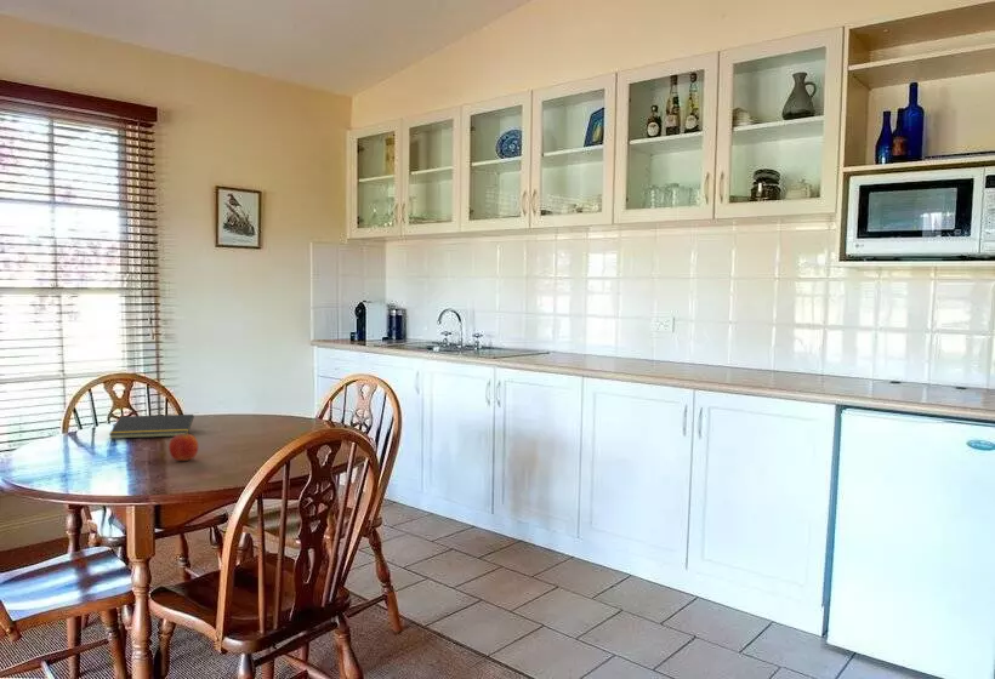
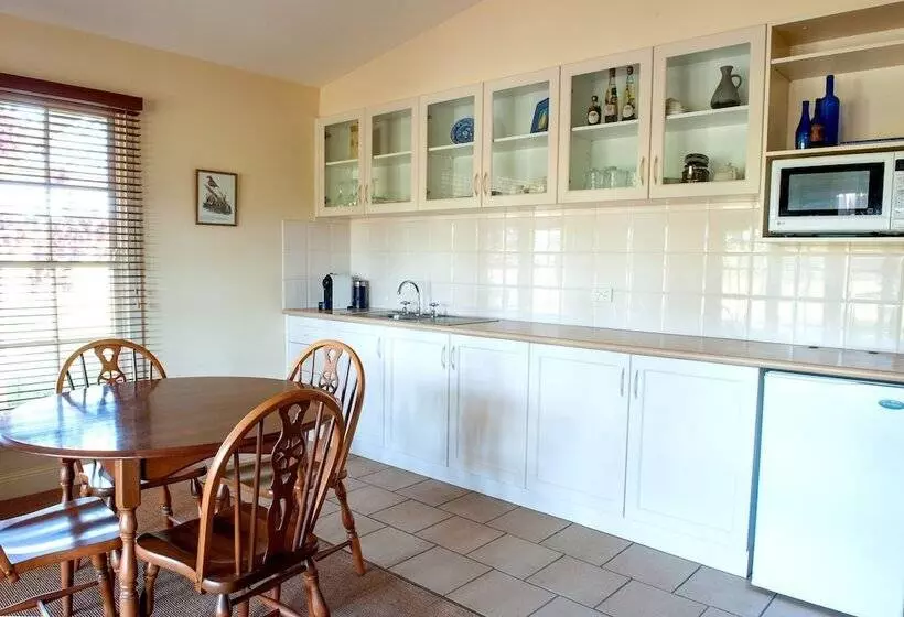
- fruit [167,432,199,462]
- notepad [108,413,195,440]
